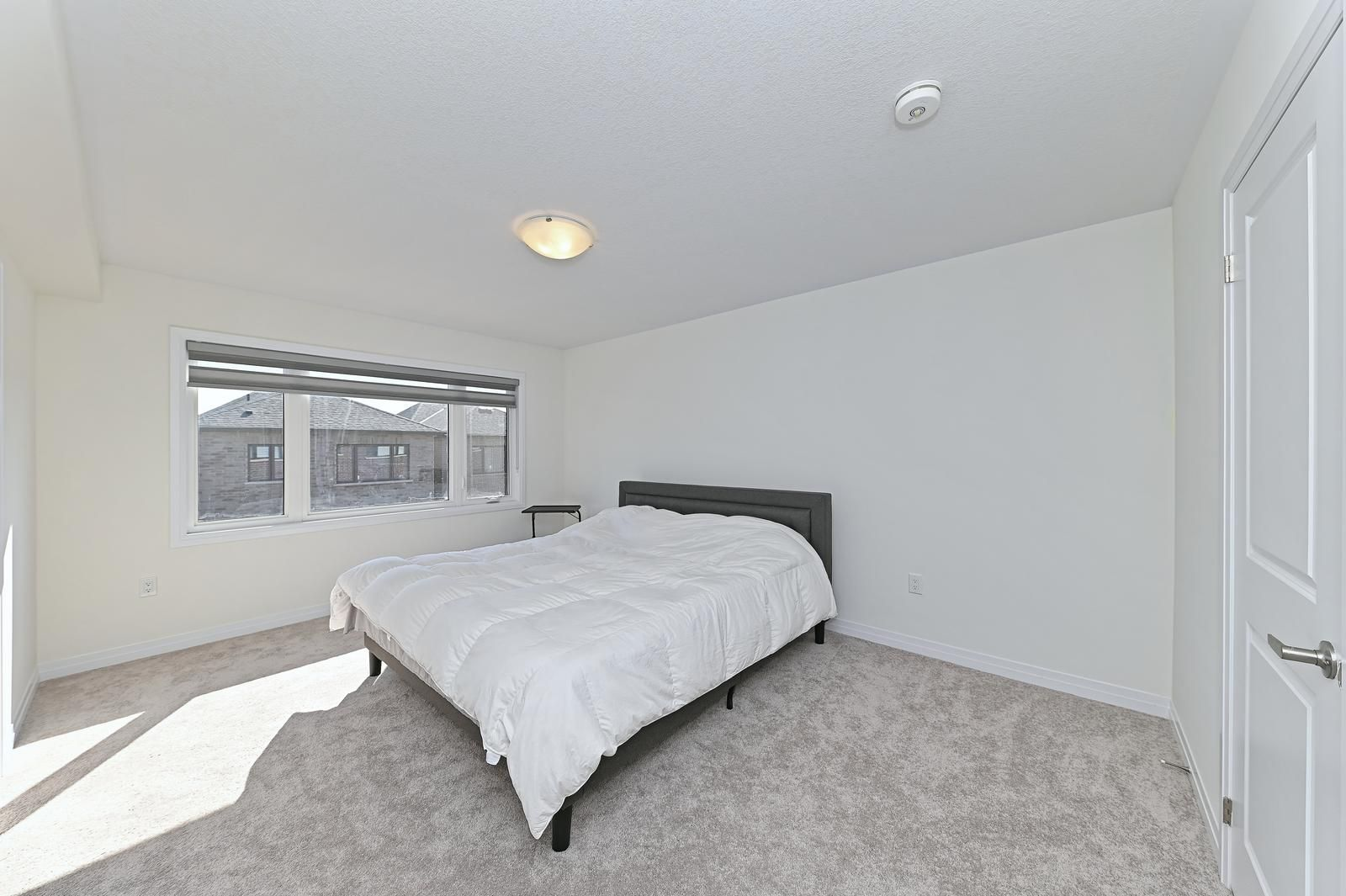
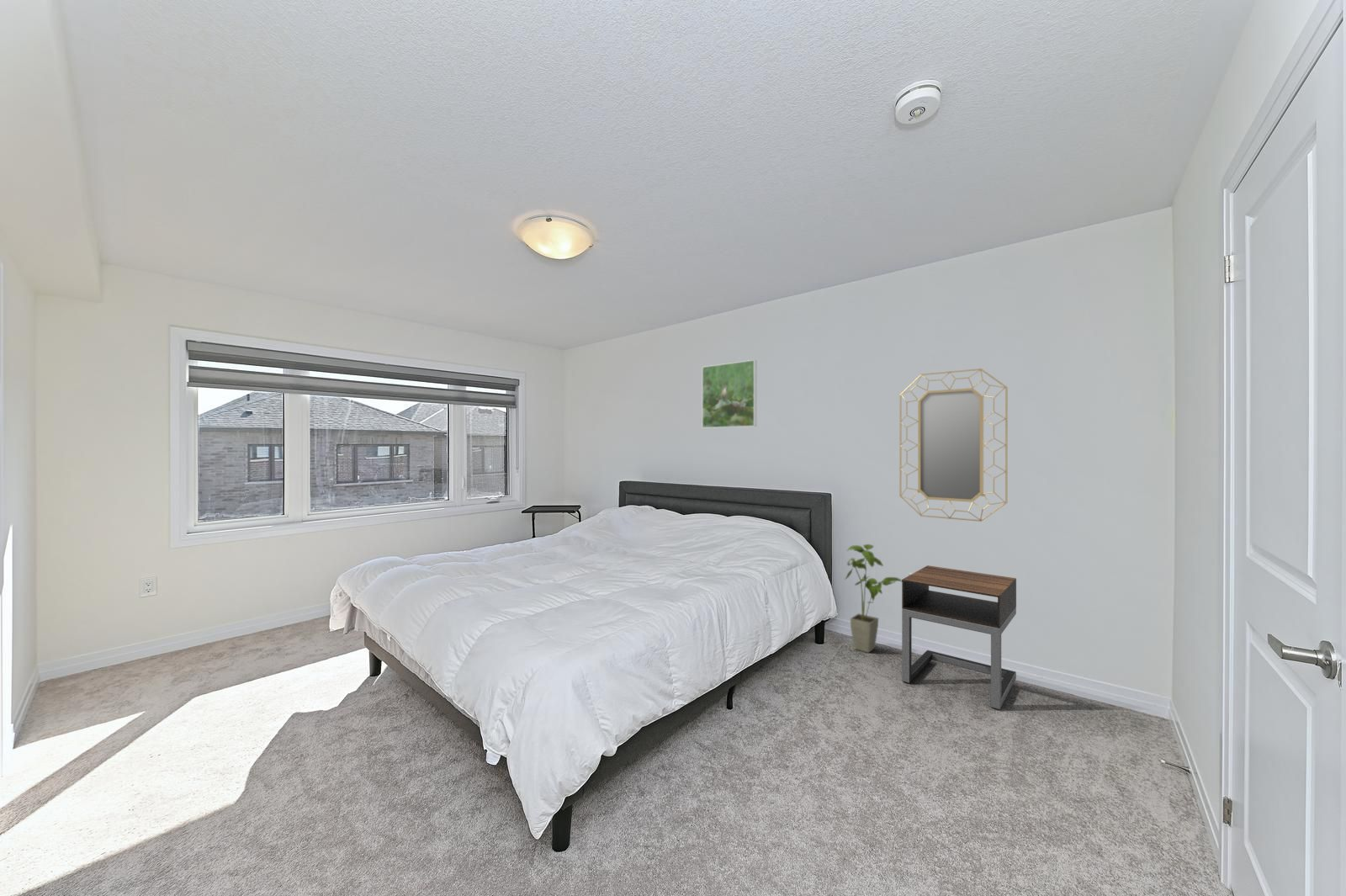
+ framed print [702,359,757,429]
+ home mirror [898,368,1009,522]
+ nightstand [901,565,1017,710]
+ house plant [844,543,902,654]
